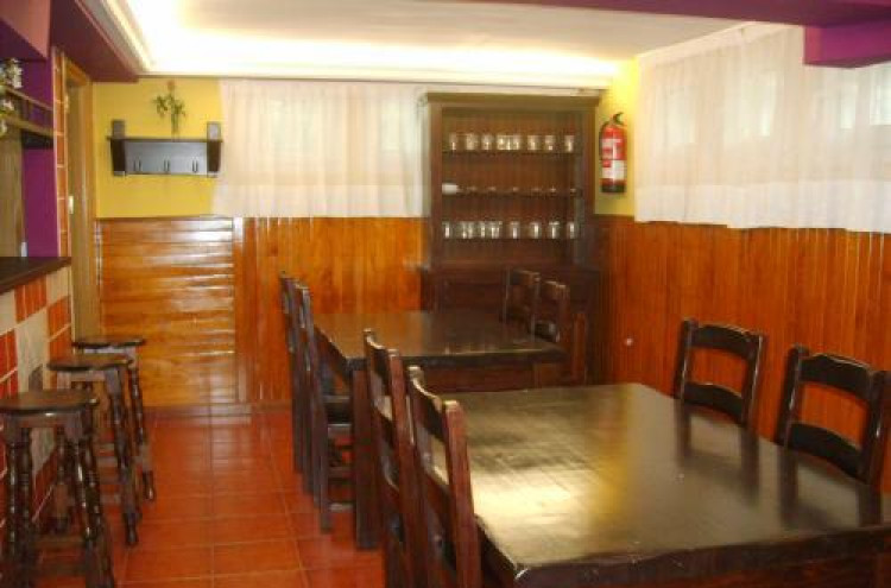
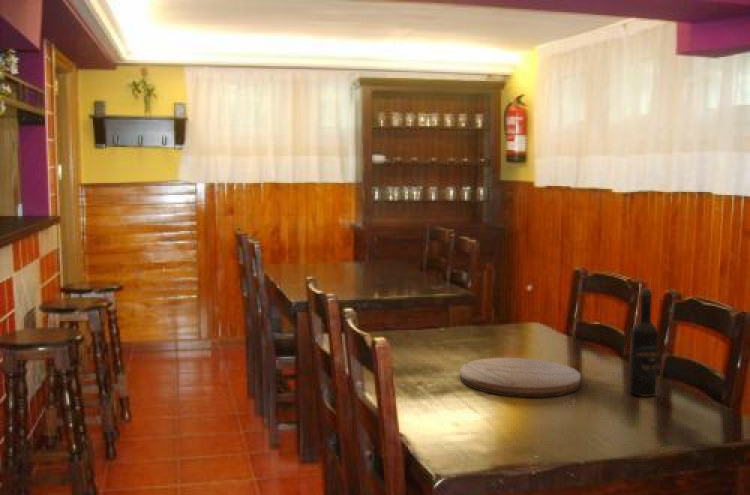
+ cutting board [459,357,581,398]
+ wine bottle [628,287,660,398]
